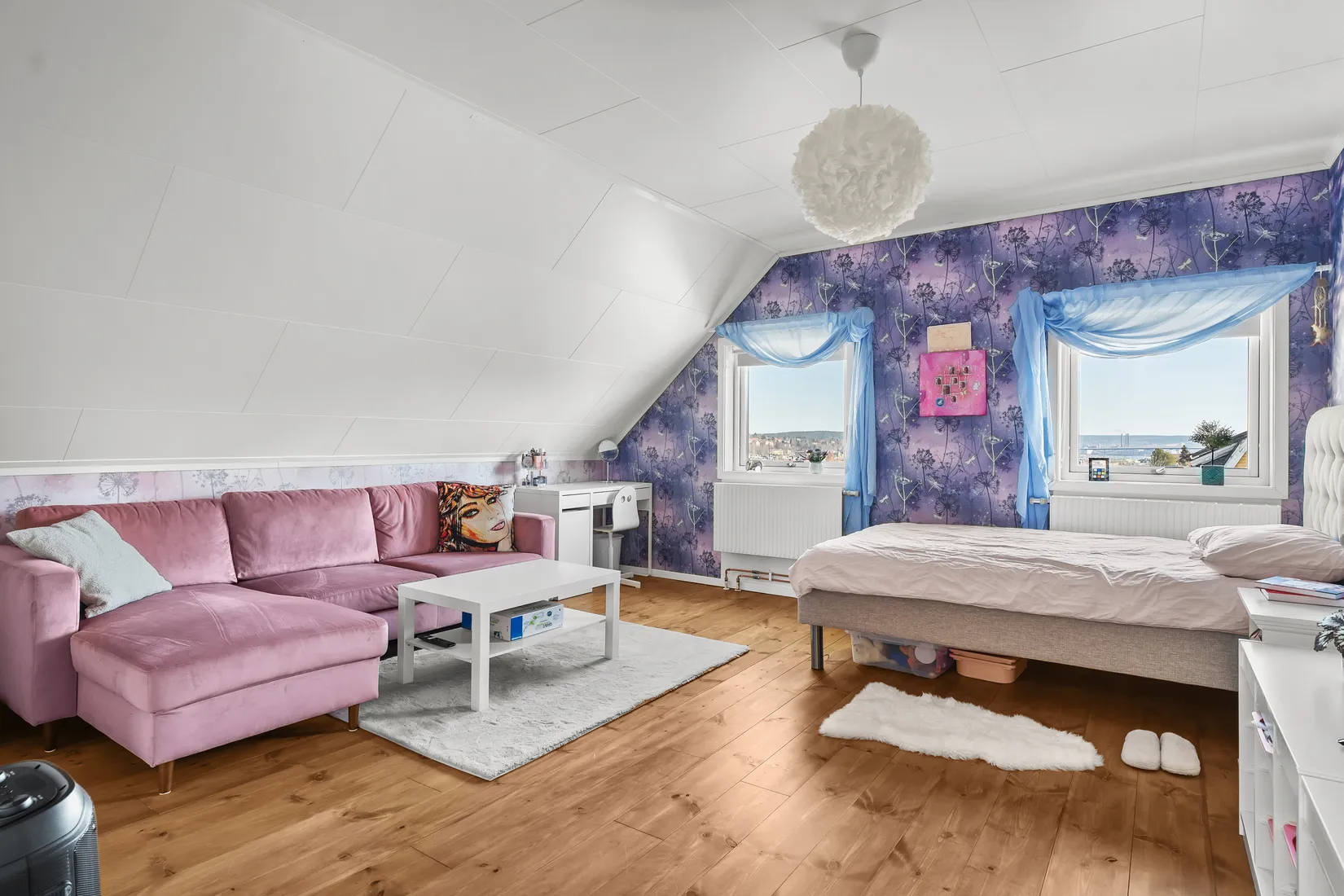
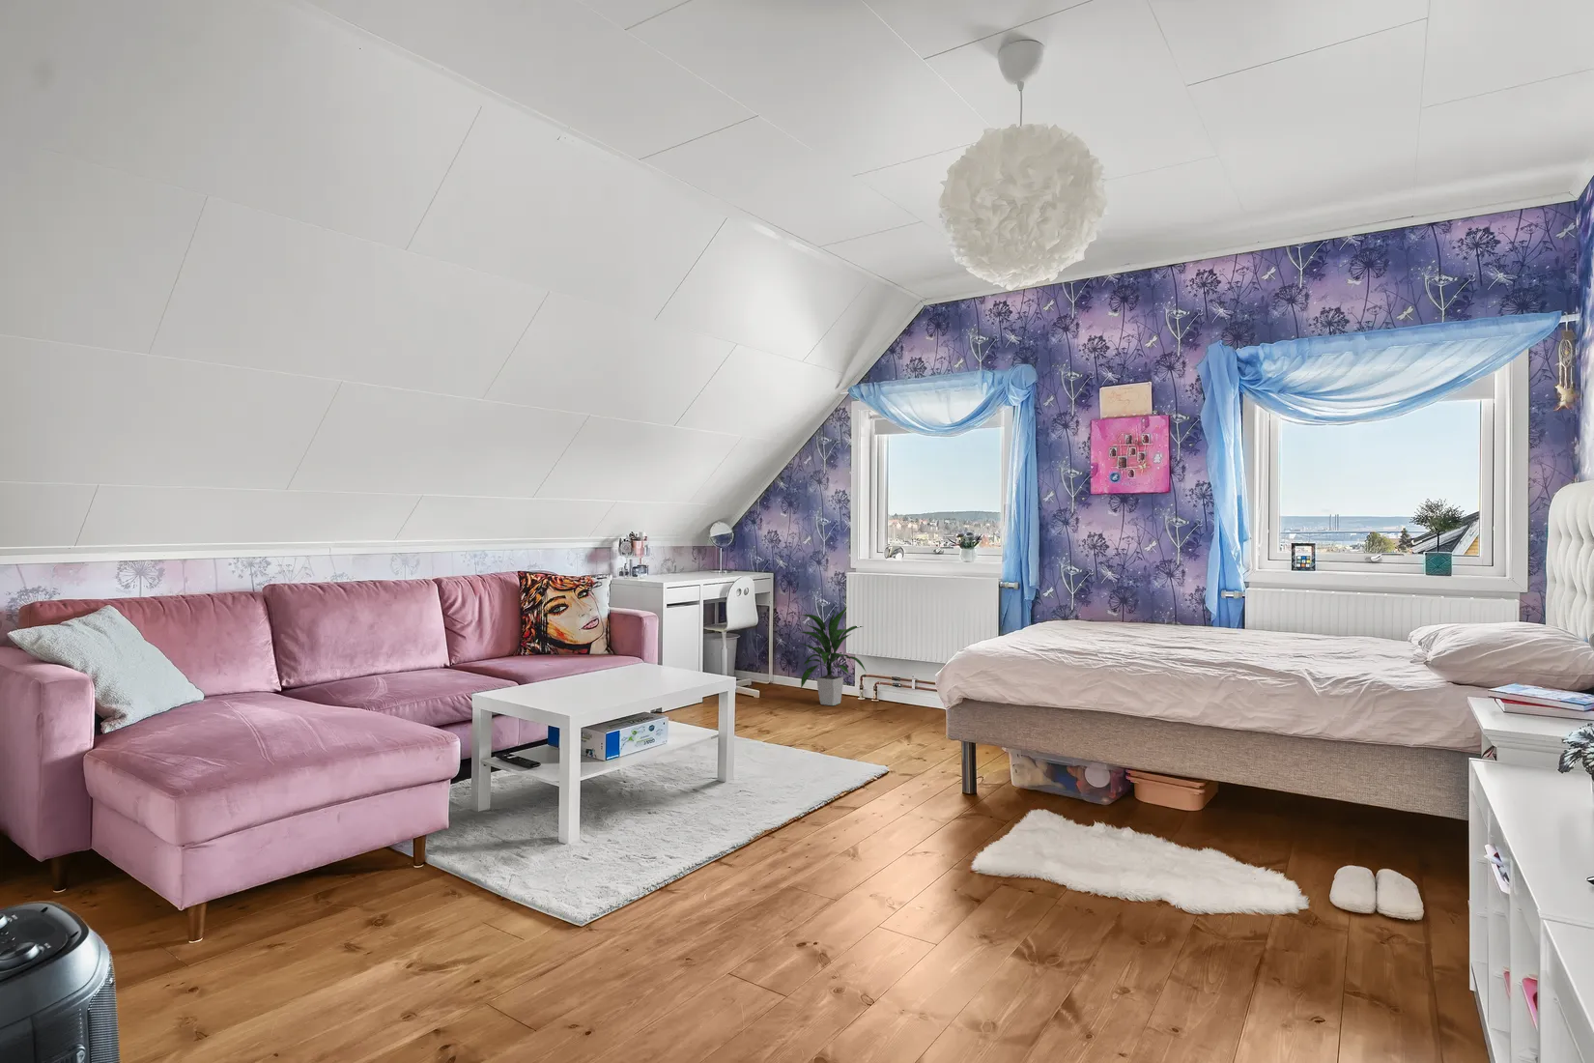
+ indoor plant [798,606,867,706]
